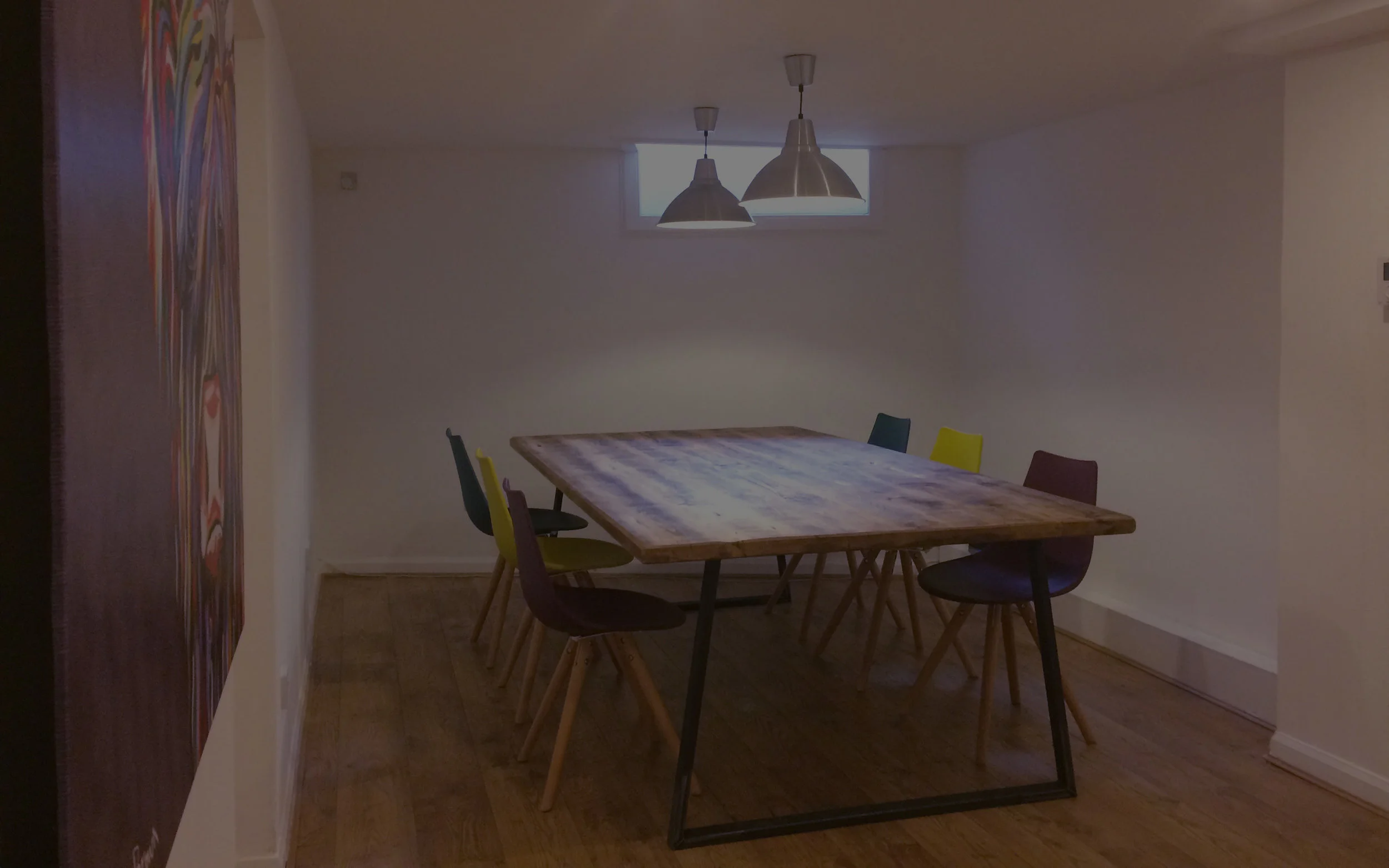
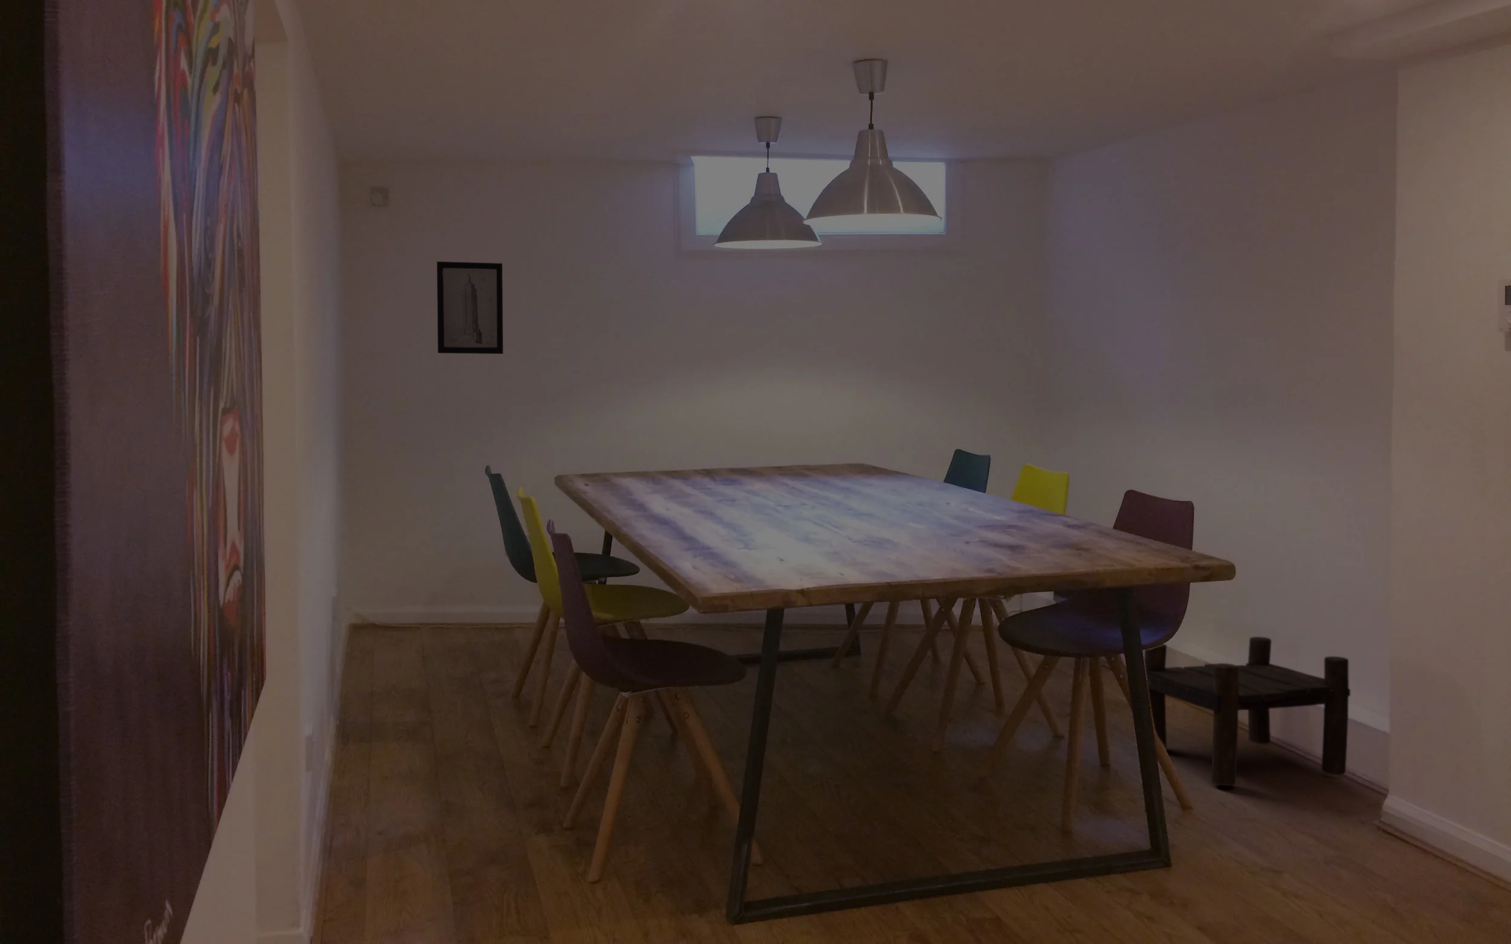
+ stool [1143,636,1351,786]
+ wall art [436,261,504,355]
